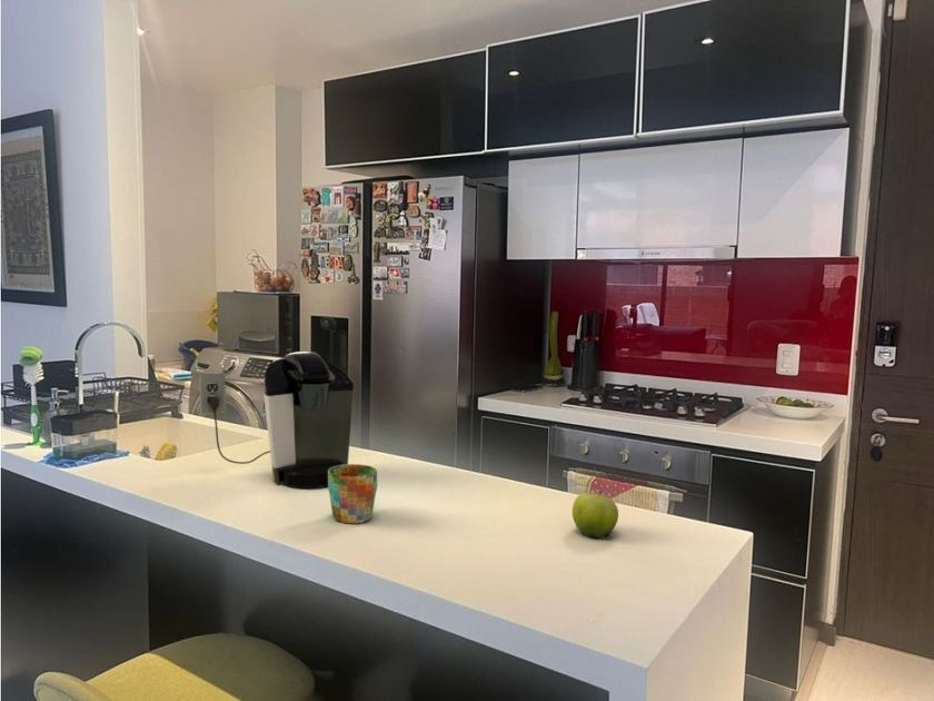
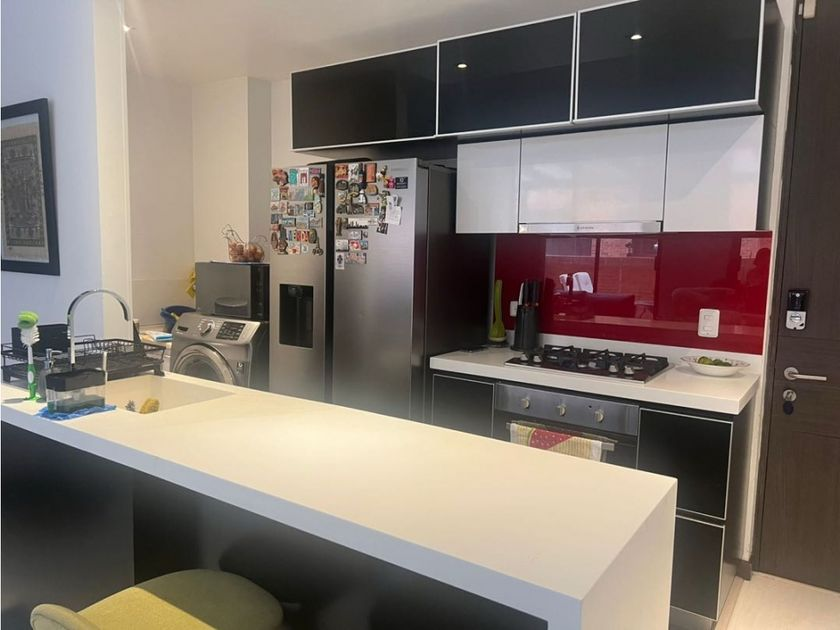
- coffee maker [198,350,355,490]
- mug [327,463,378,525]
- fruit [572,490,619,540]
